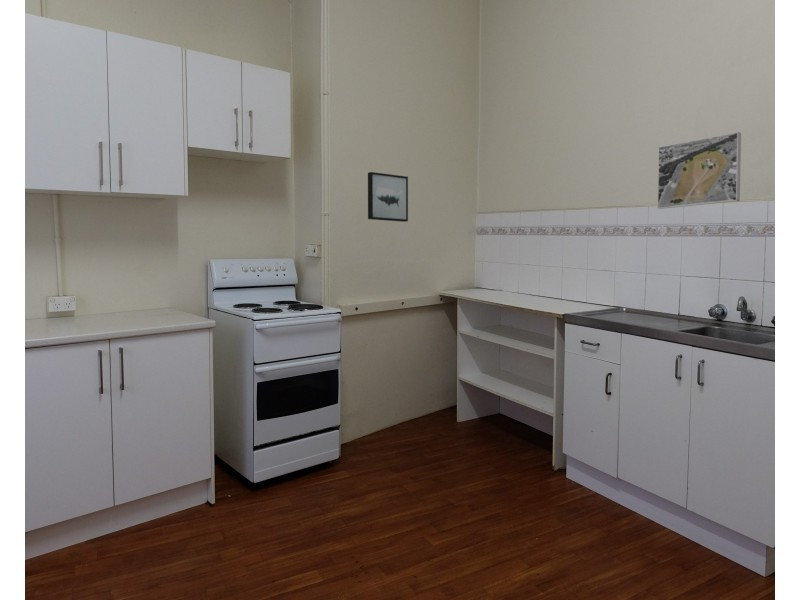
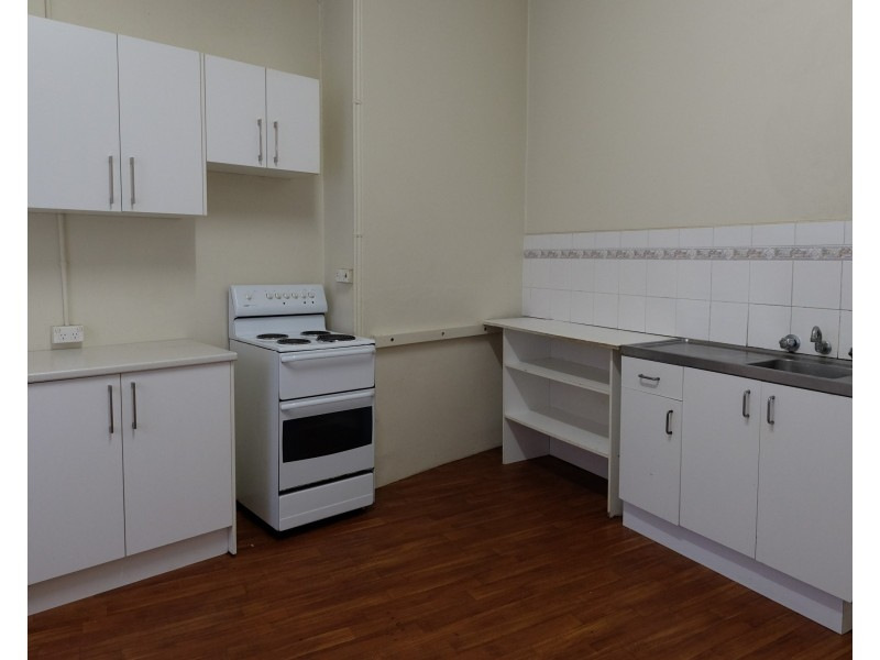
- wall art [367,171,409,223]
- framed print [656,131,742,210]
